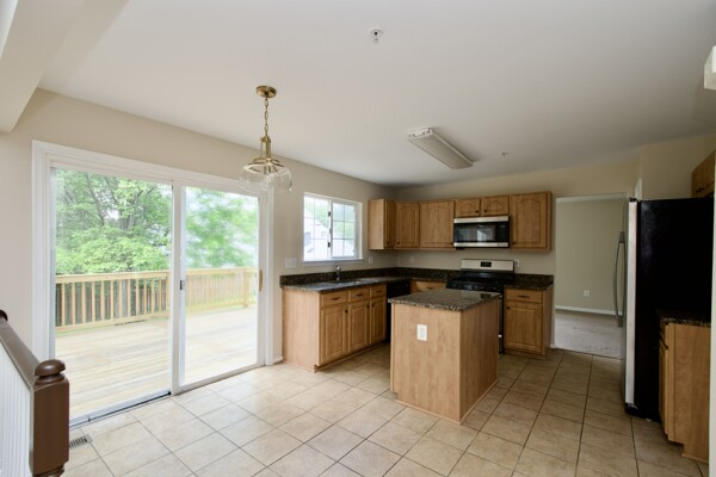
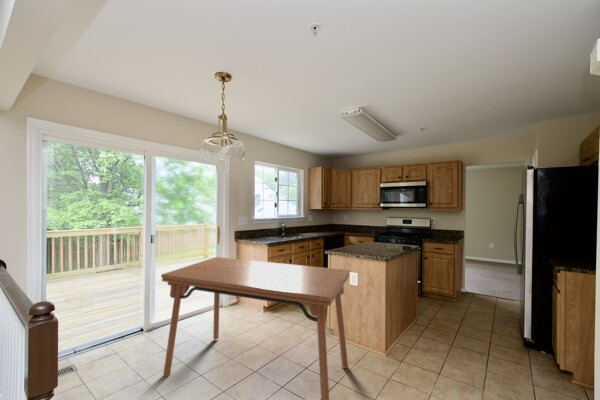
+ dining table [160,256,351,400]
